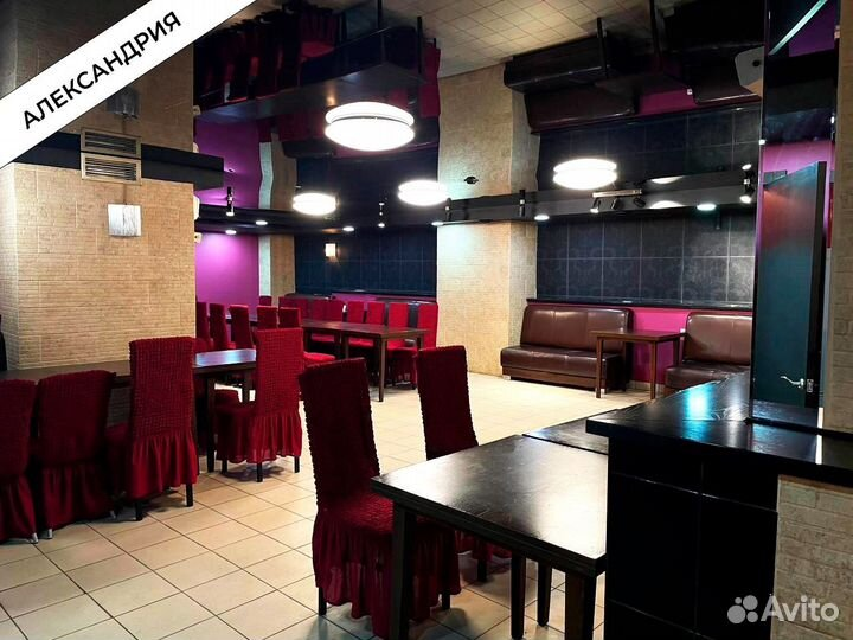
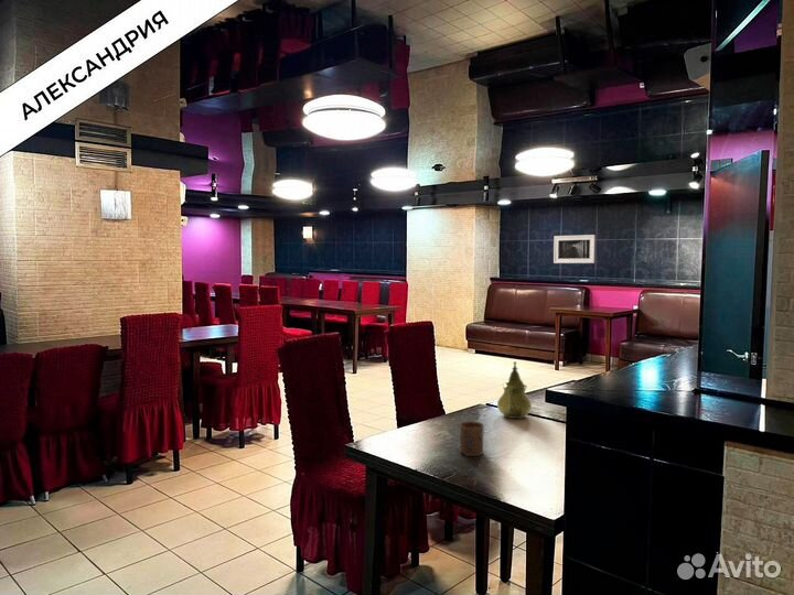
+ cup [459,420,485,457]
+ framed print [552,234,597,264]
+ teapot [496,360,533,420]
